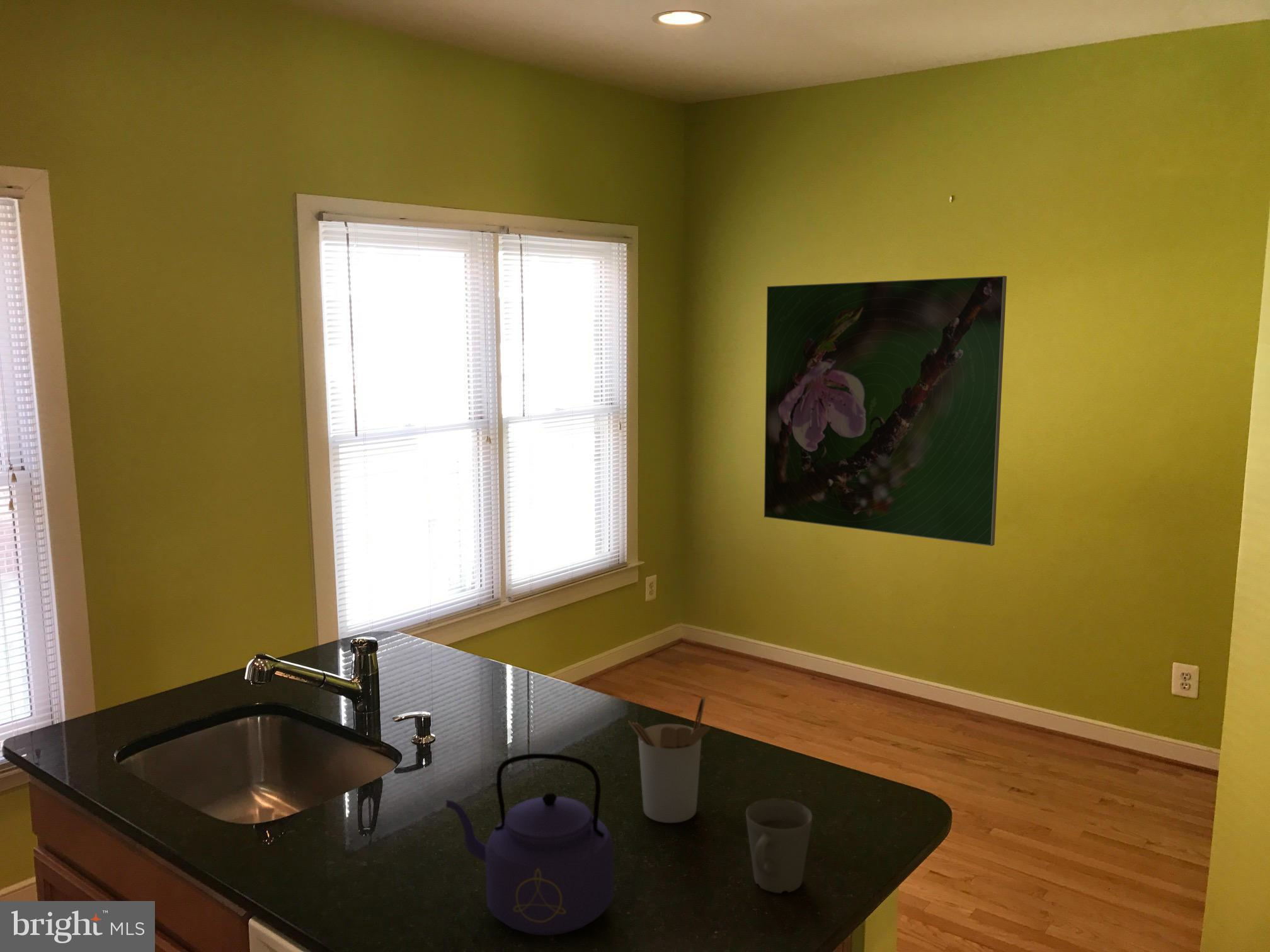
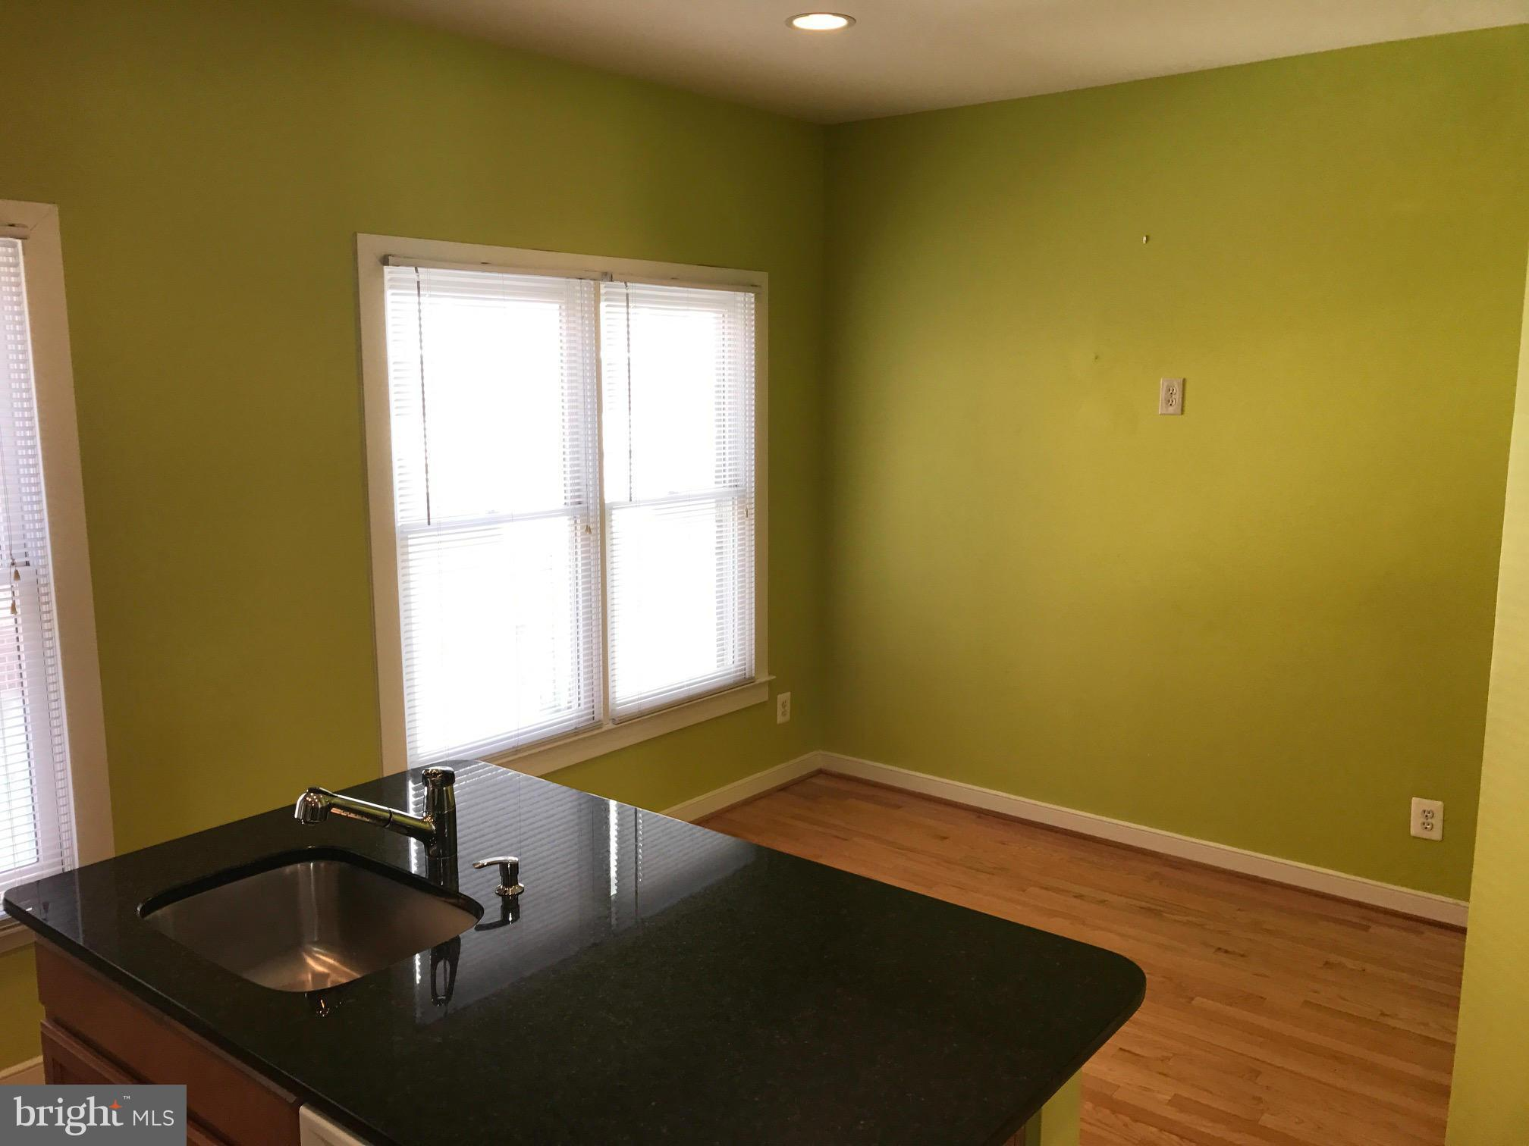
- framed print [764,275,1007,547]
- utensil holder [627,696,711,824]
- mug [745,798,813,894]
- kettle [445,753,614,936]
